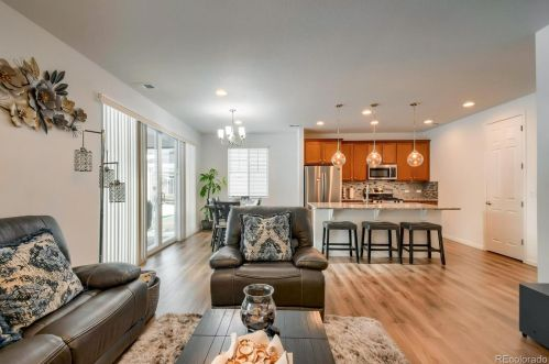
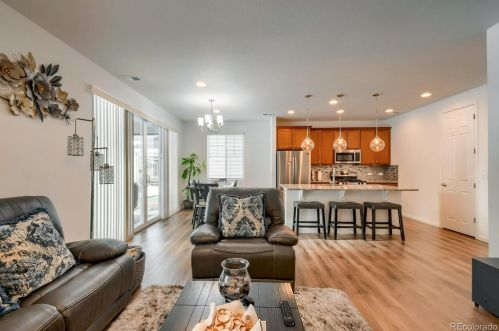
+ remote control [278,299,296,328]
